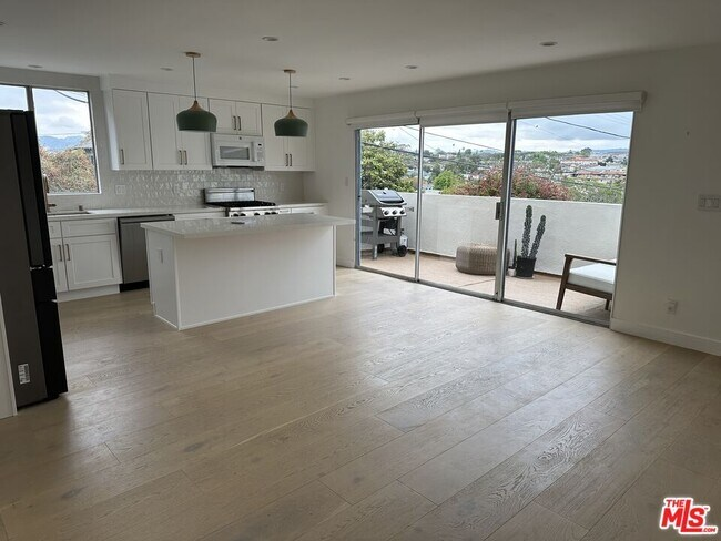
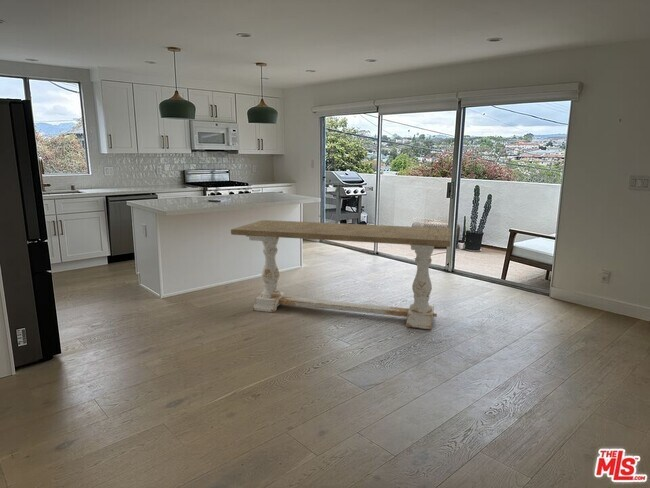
+ dining table [230,219,452,330]
